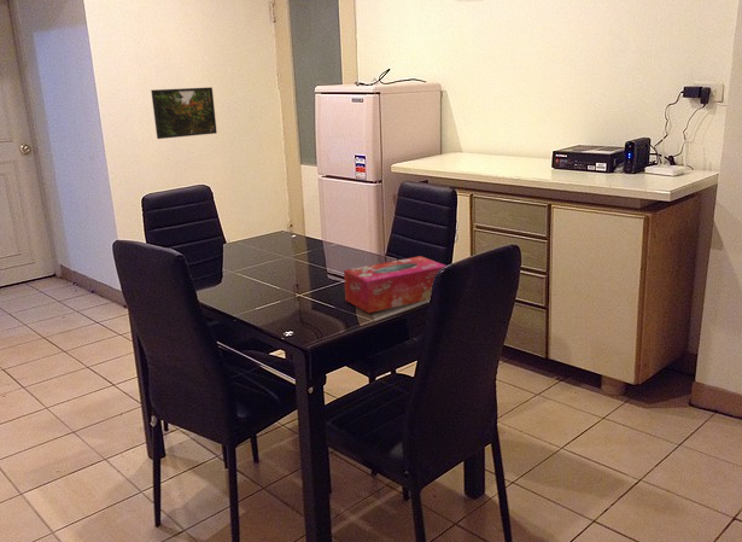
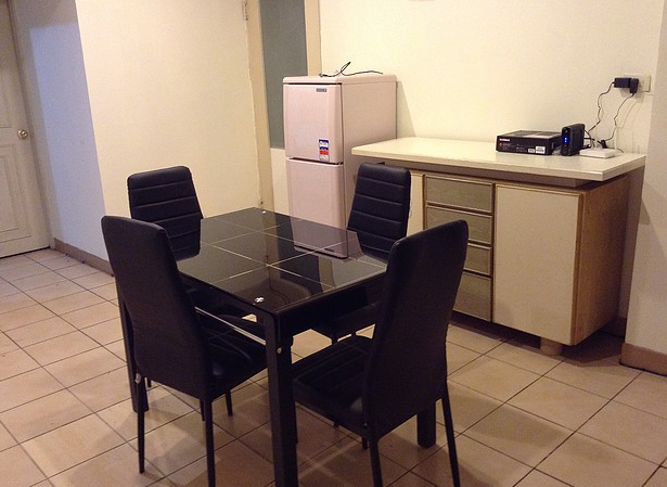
- tissue box [343,255,446,314]
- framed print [150,86,218,140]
